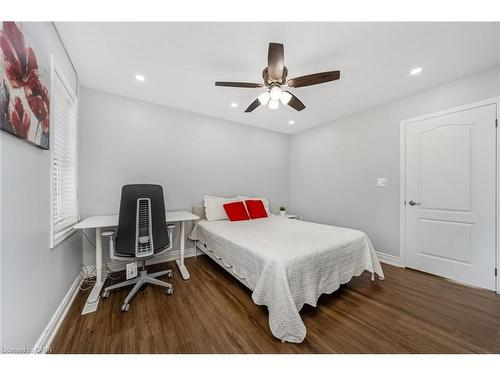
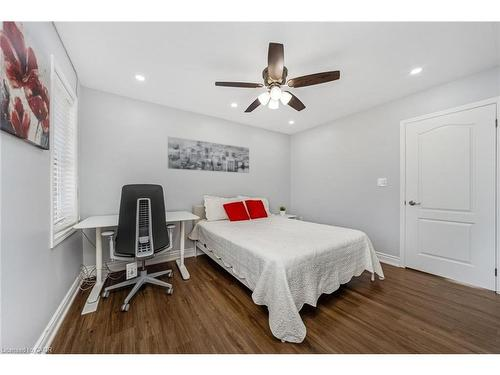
+ wall art [167,136,250,174]
